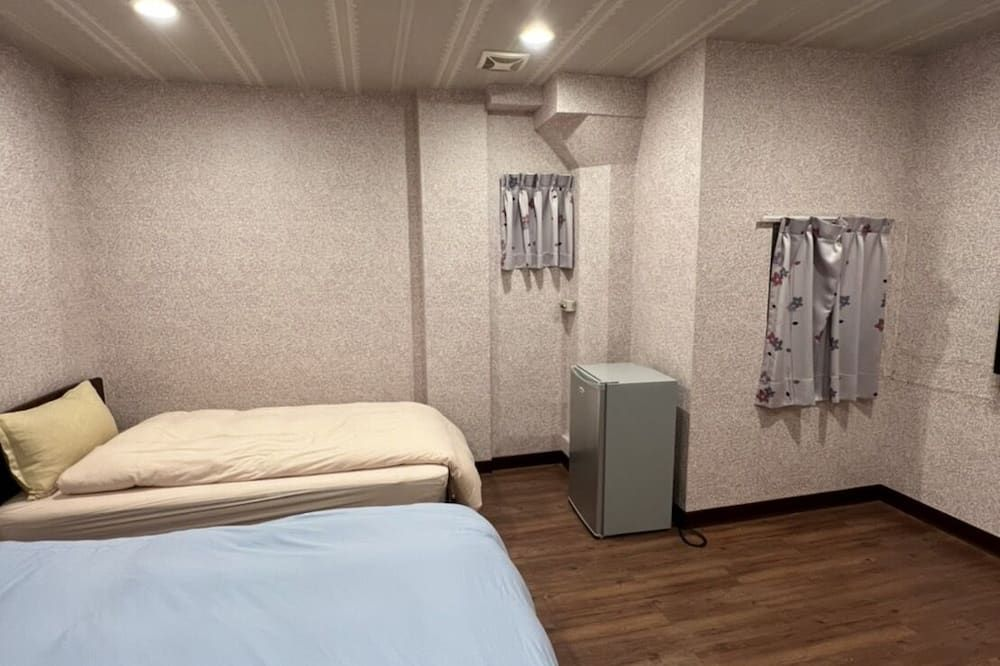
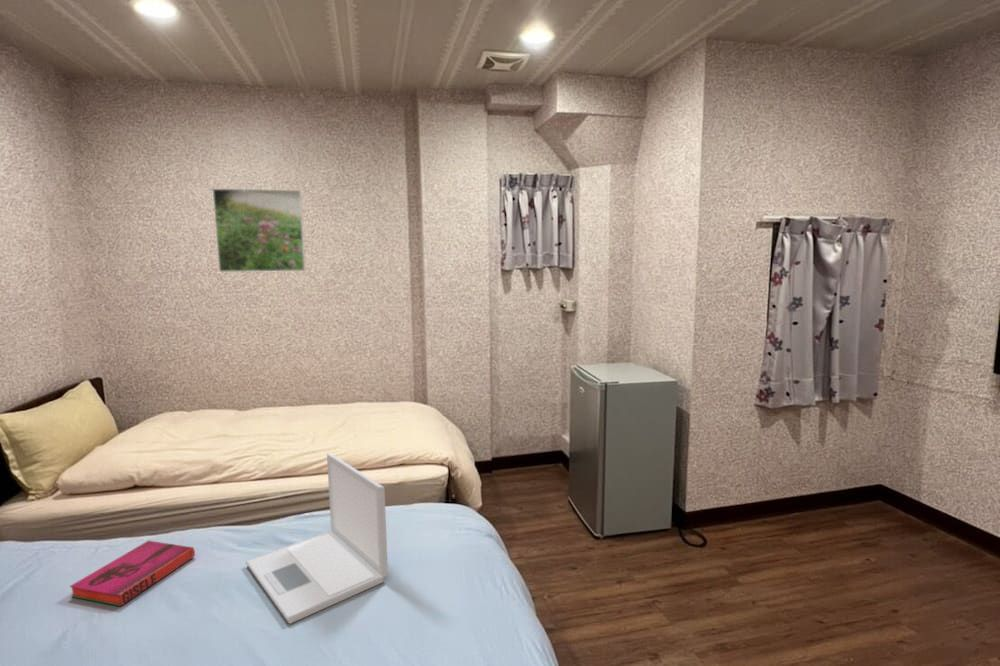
+ laptop [245,452,389,625]
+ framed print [212,188,306,273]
+ hardback book [69,540,196,608]
